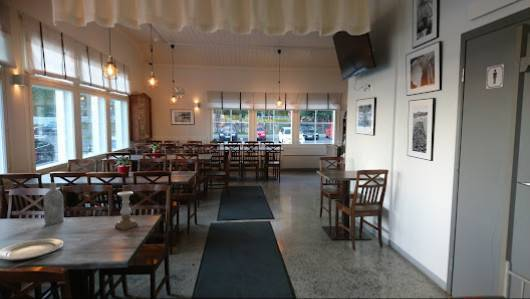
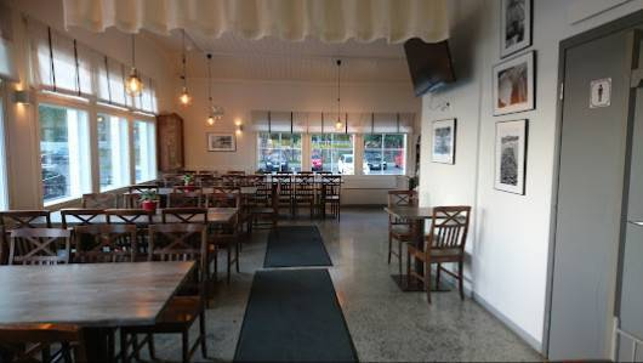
- chinaware [0,238,64,261]
- bottle [43,182,65,226]
- candle holder [114,190,139,231]
